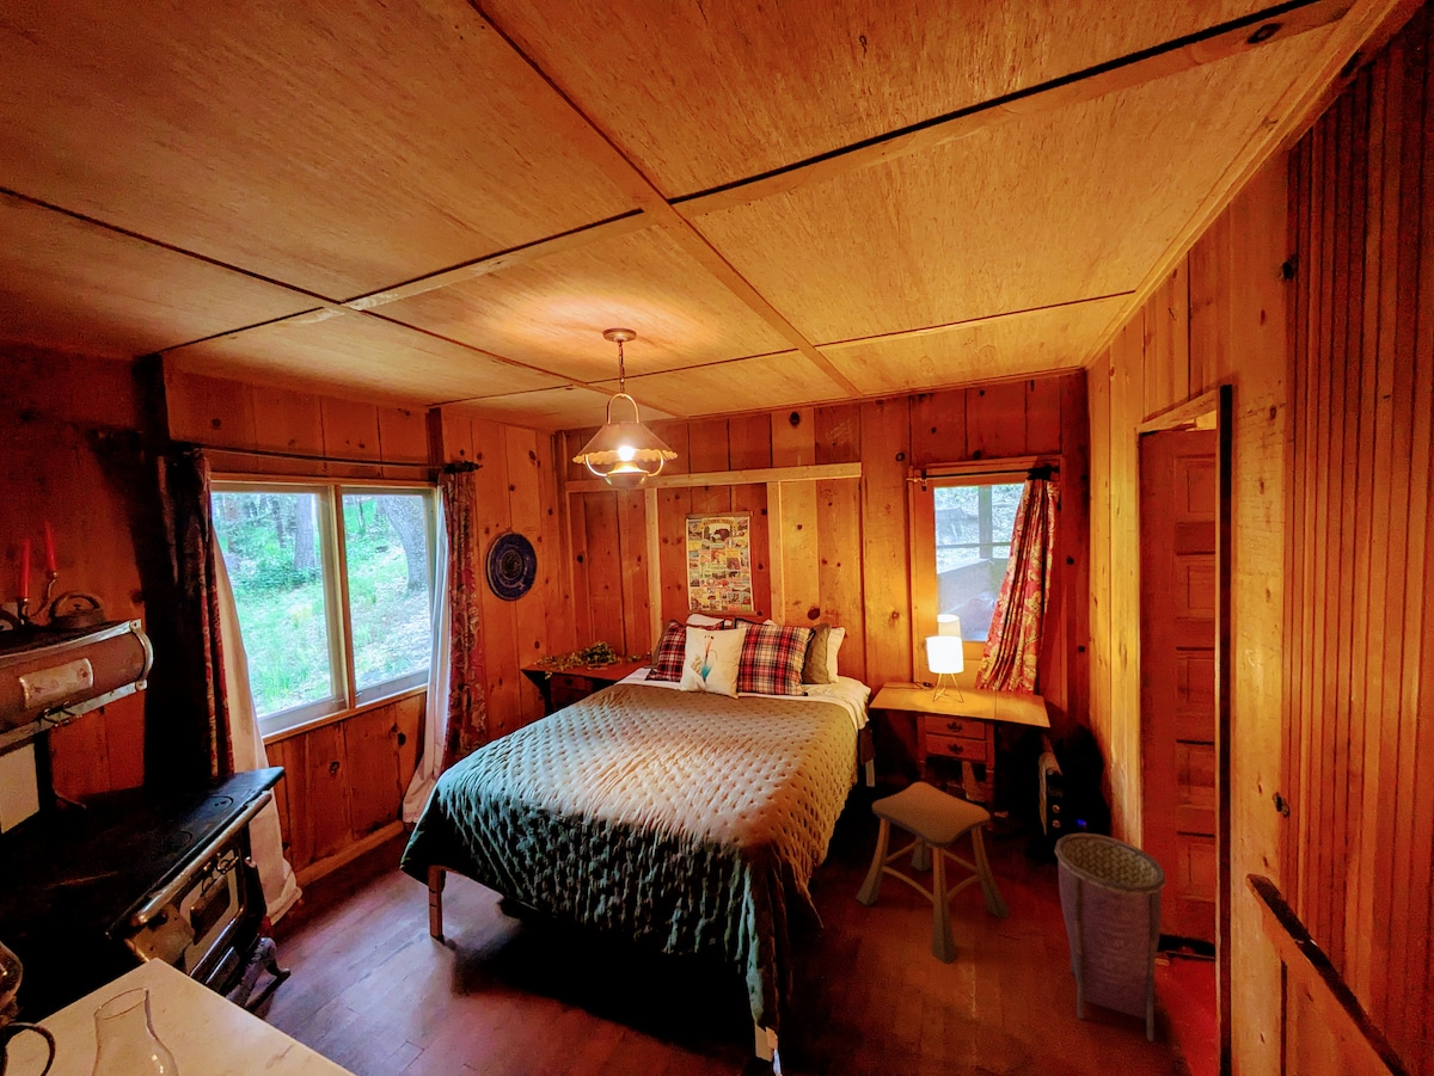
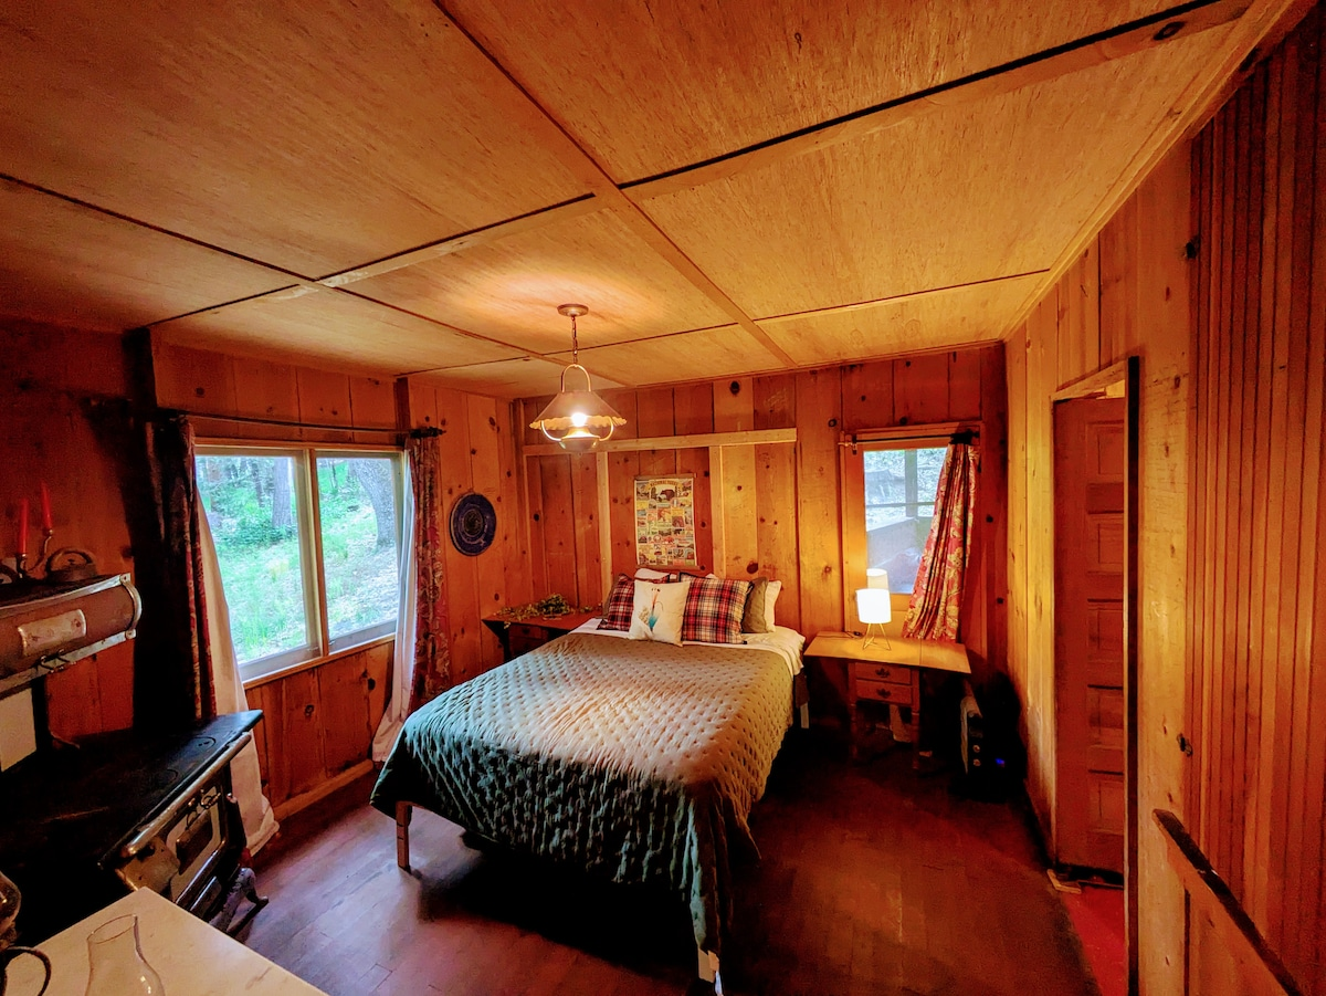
- woven basket [1054,832,1168,1043]
- stool [854,781,1012,965]
